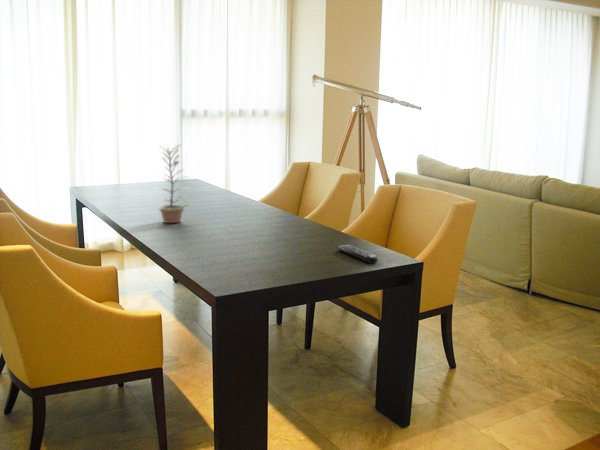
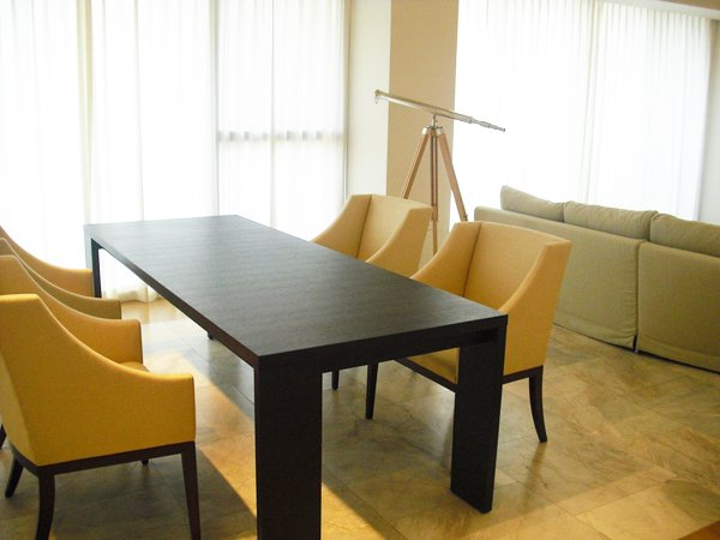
- plant [152,144,197,224]
- remote control [336,244,379,265]
